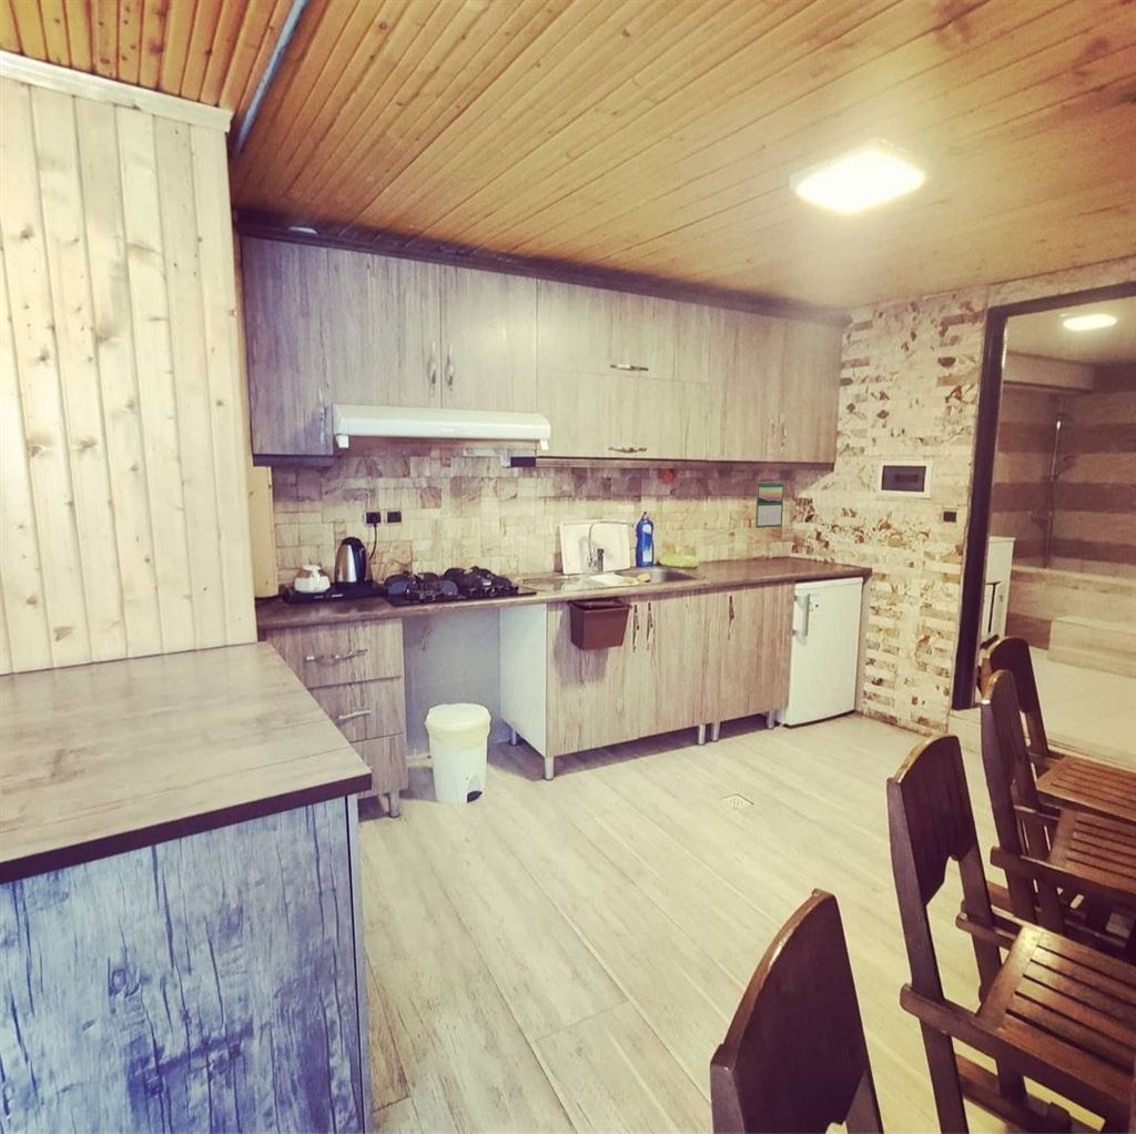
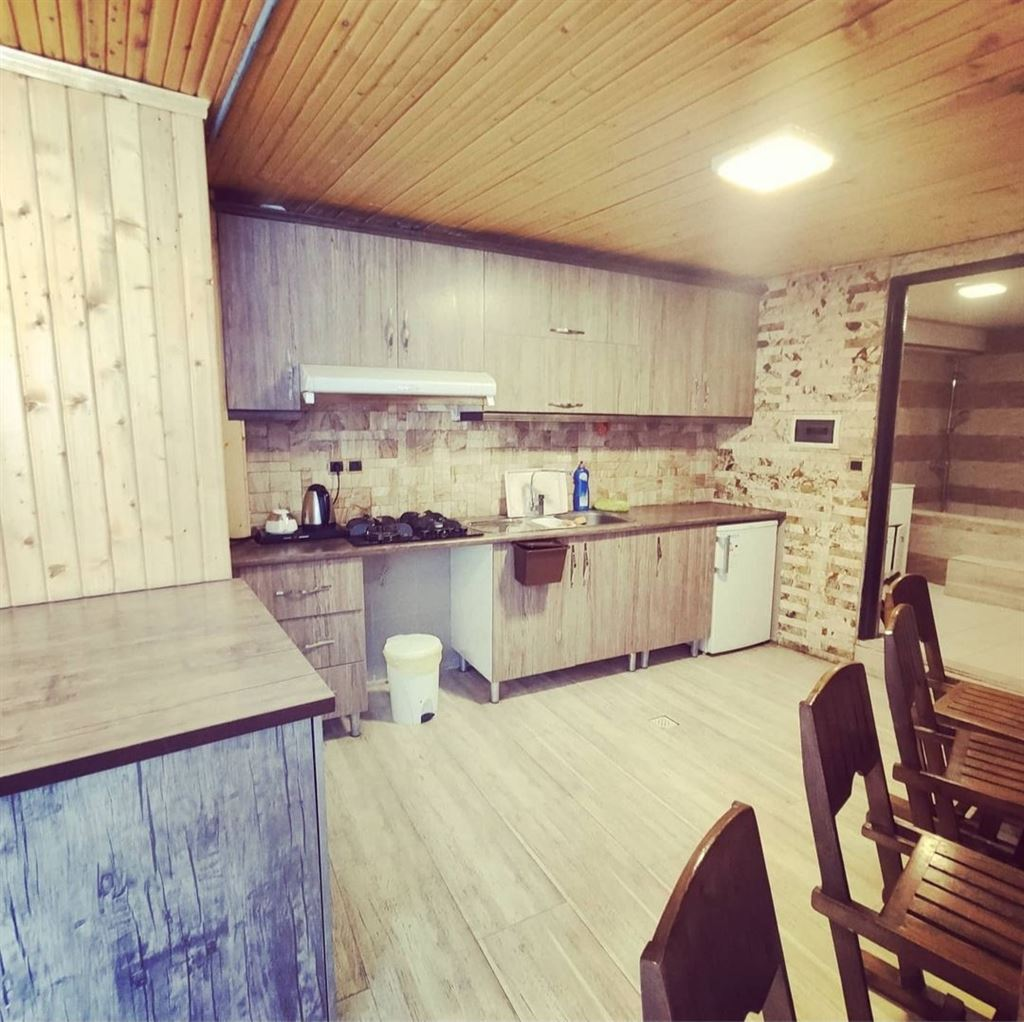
- calendar [754,480,784,529]
